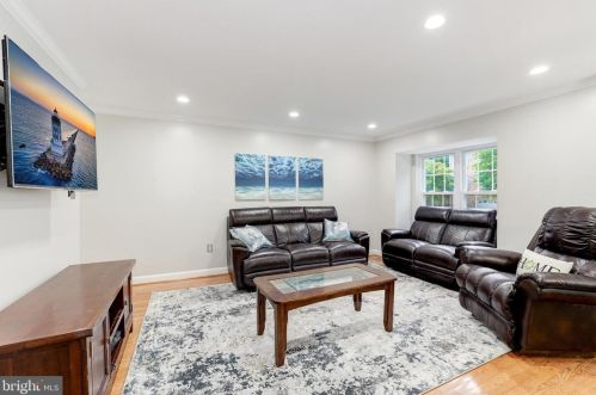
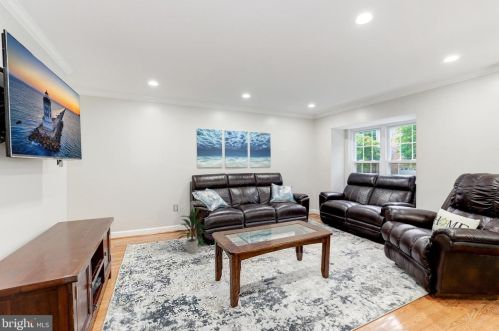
+ indoor plant [173,207,208,254]
